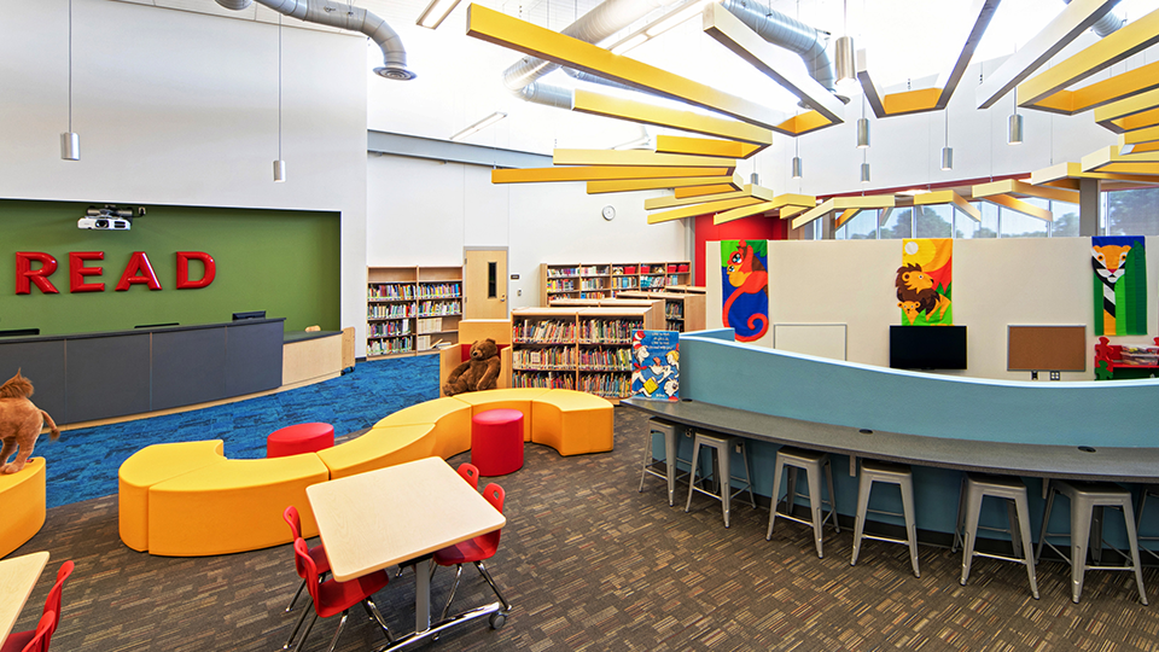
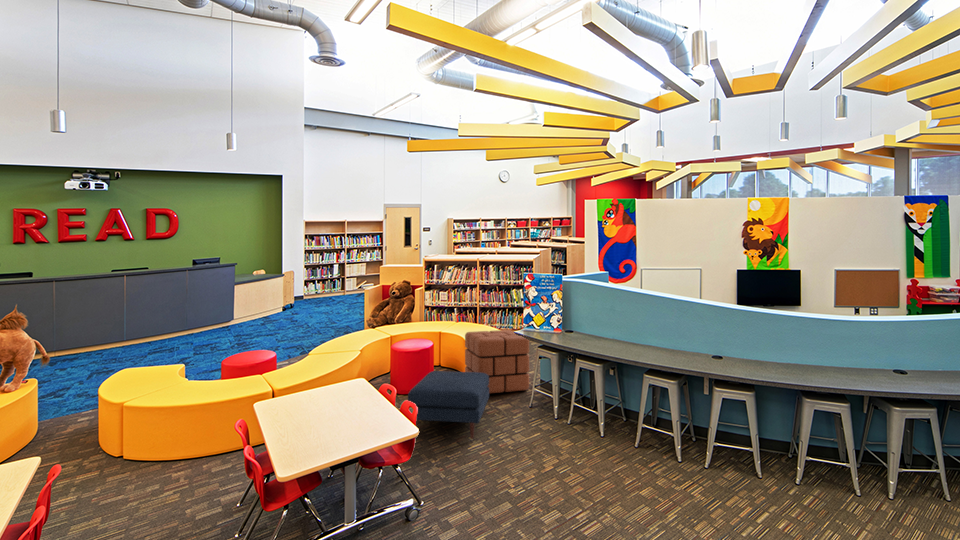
+ pouf [464,329,530,395]
+ ottoman [407,370,490,440]
